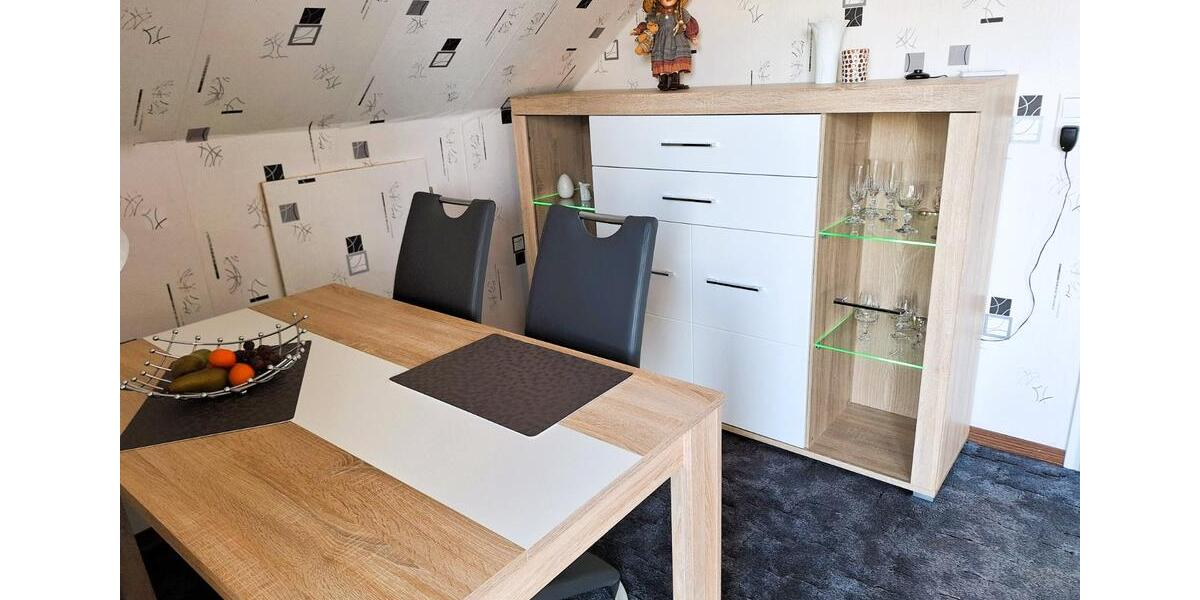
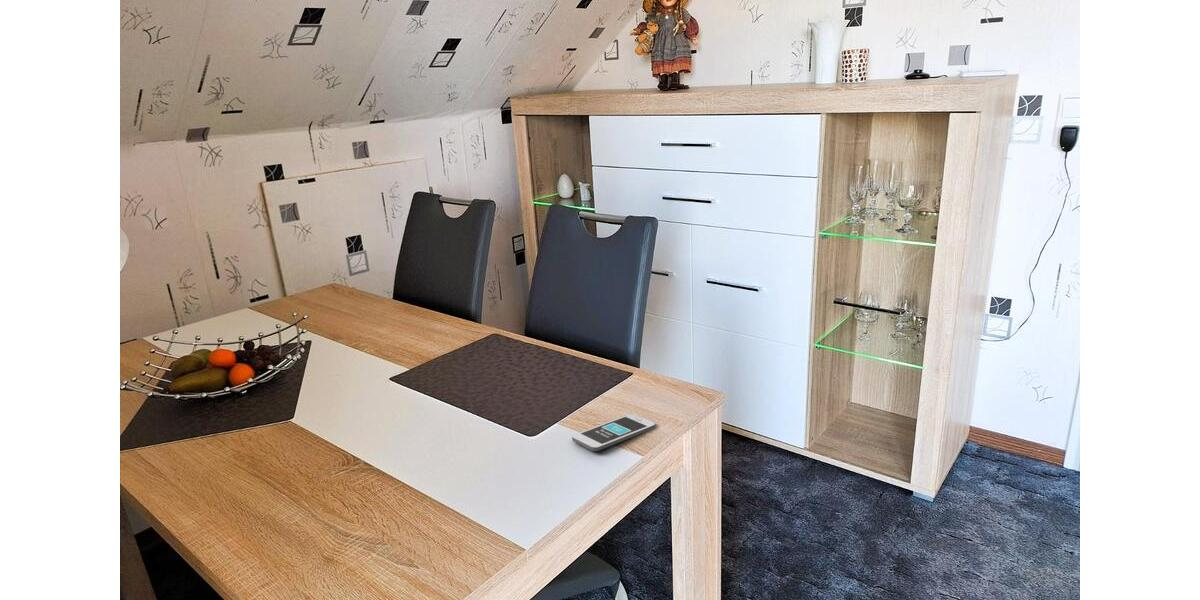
+ smartphone [571,413,656,452]
